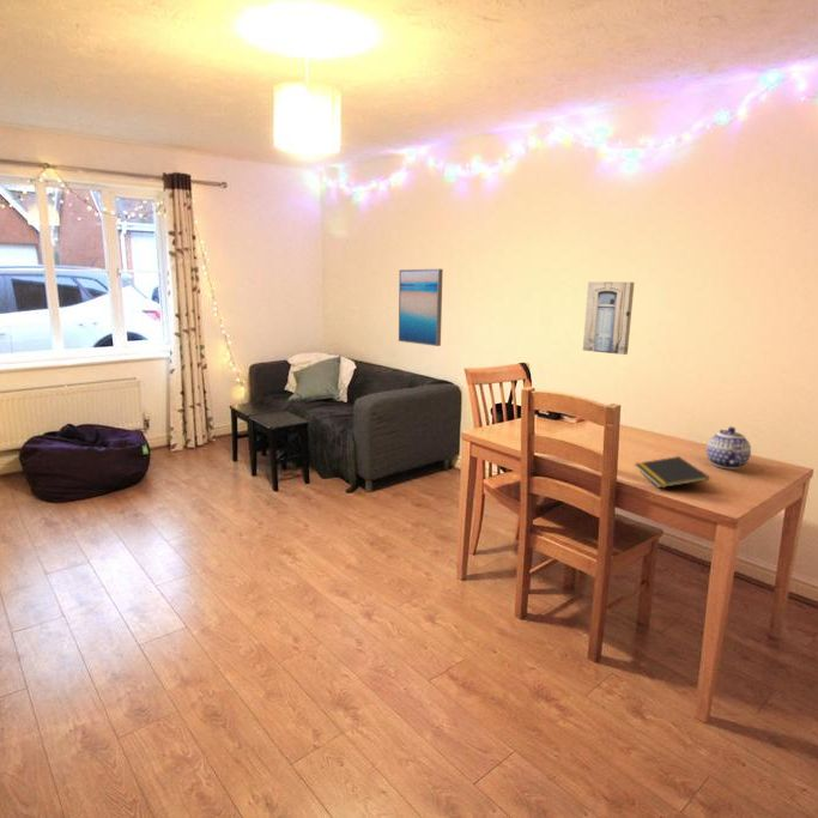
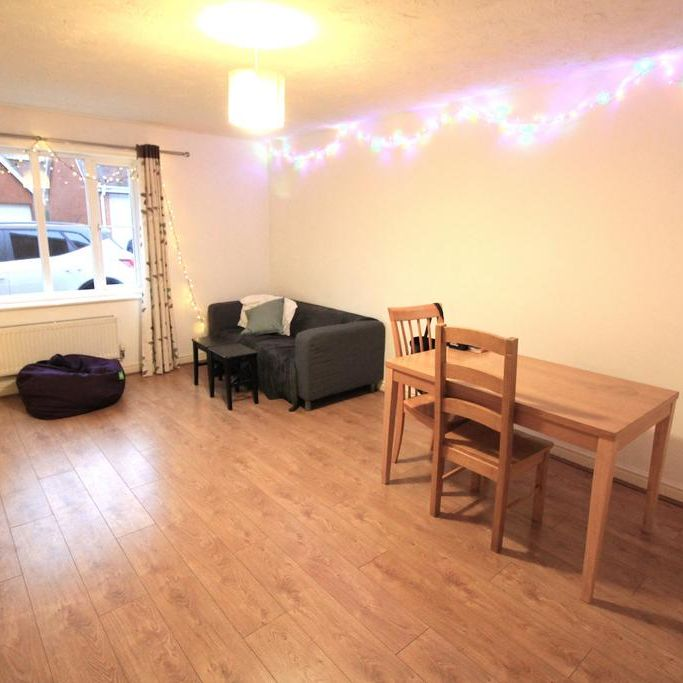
- notepad [634,455,710,489]
- wall art [398,268,444,347]
- wall art [582,281,636,356]
- teapot [705,426,752,471]
